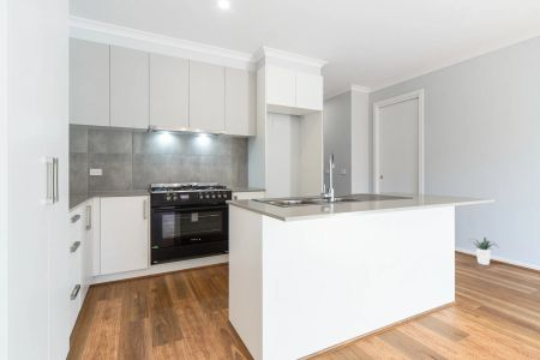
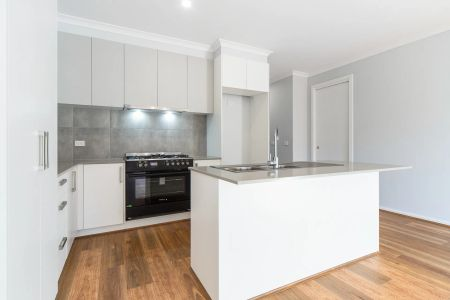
- potted plant [468,236,498,266]
